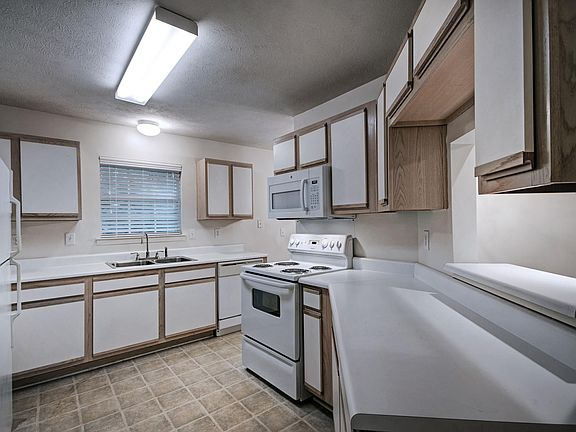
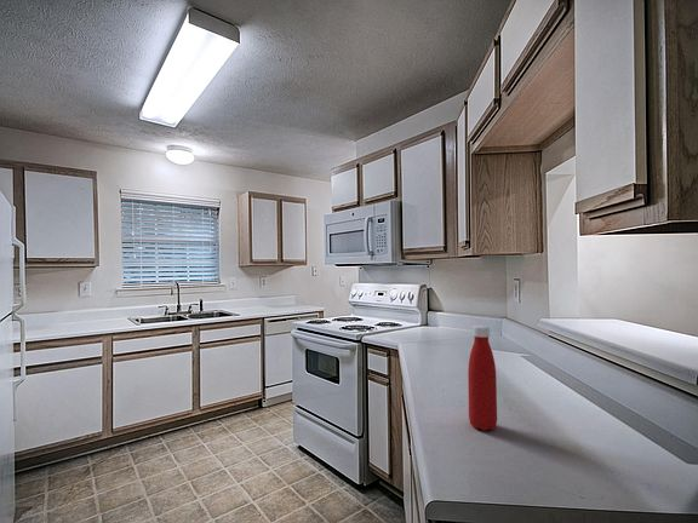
+ bottle [467,324,498,432]
